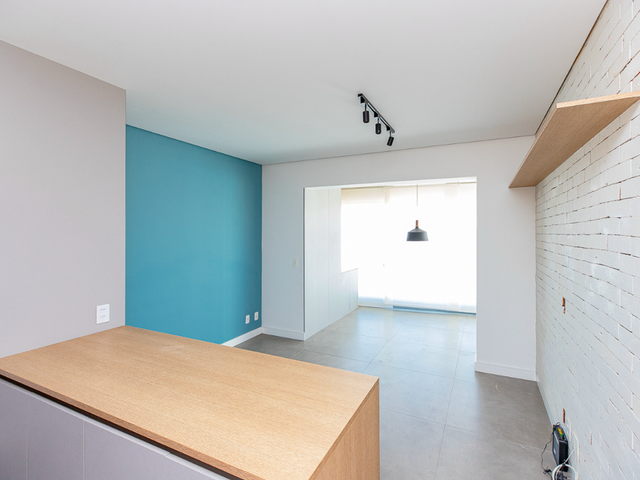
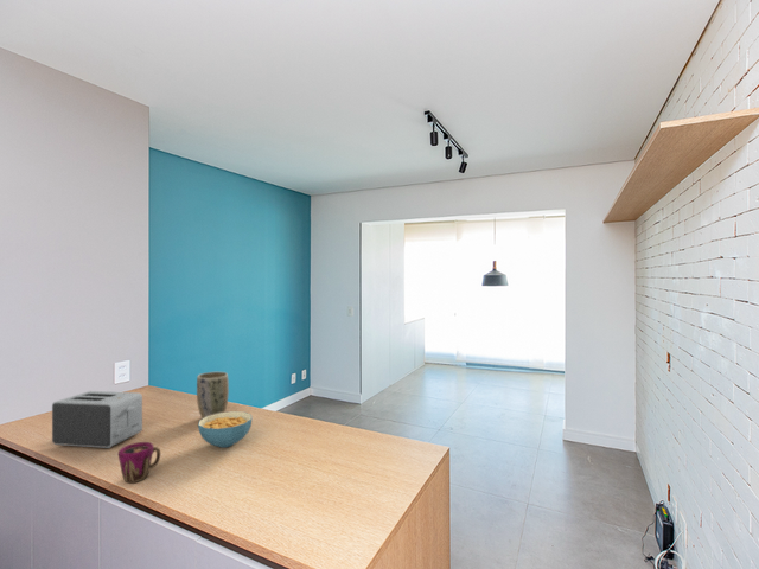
+ toaster [51,390,143,449]
+ cereal bowl [197,410,253,449]
+ plant pot [196,371,230,420]
+ cup [117,441,161,484]
